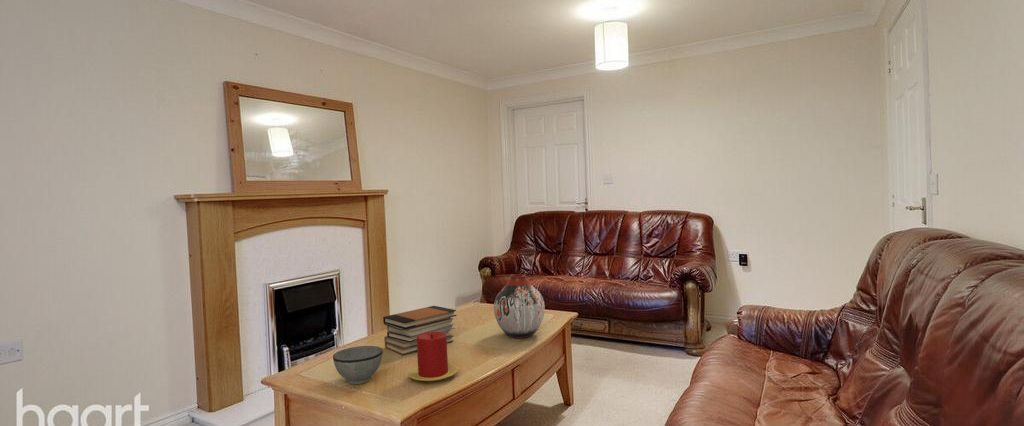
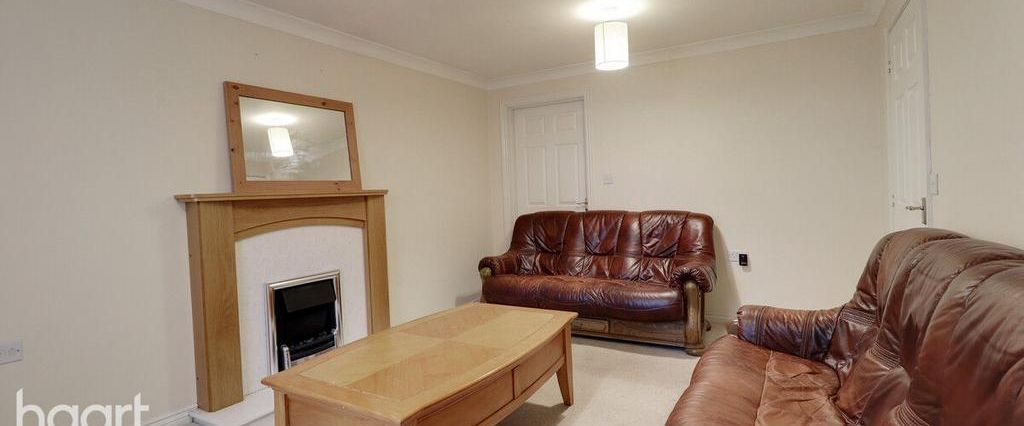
- candle [407,332,459,382]
- book stack [382,305,458,356]
- bowl [332,345,384,385]
- vase [493,273,546,339]
